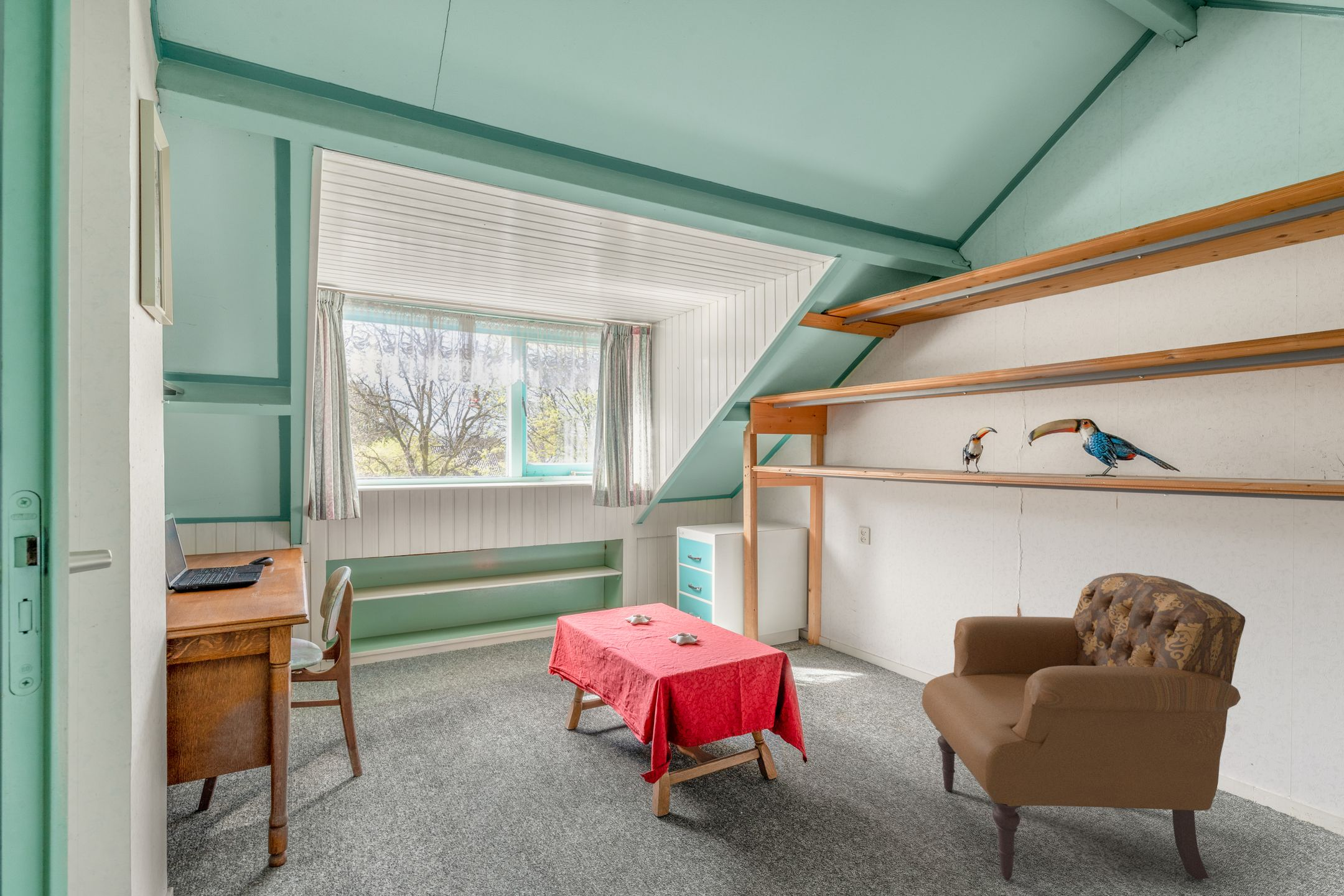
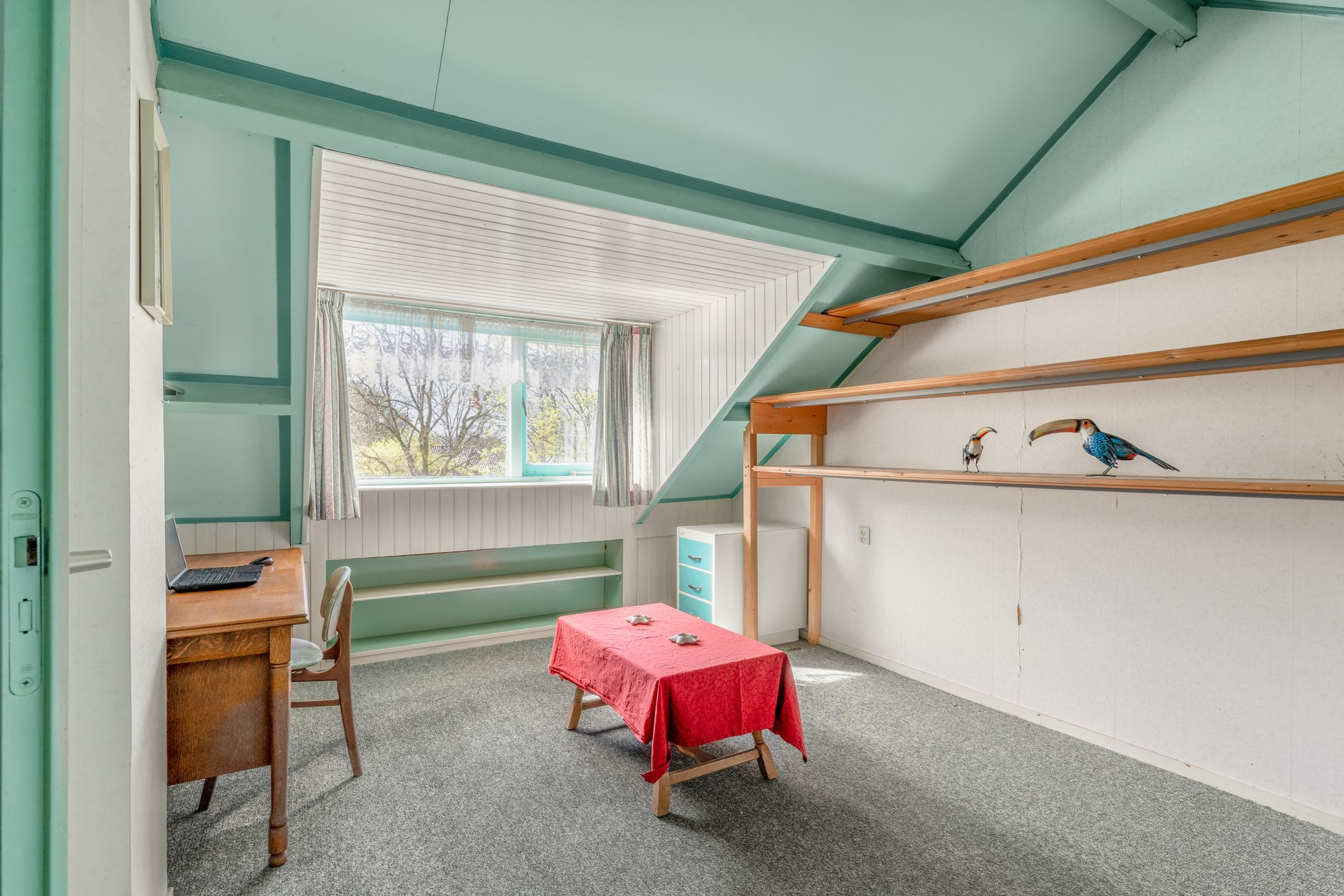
- armchair [922,572,1246,880]
